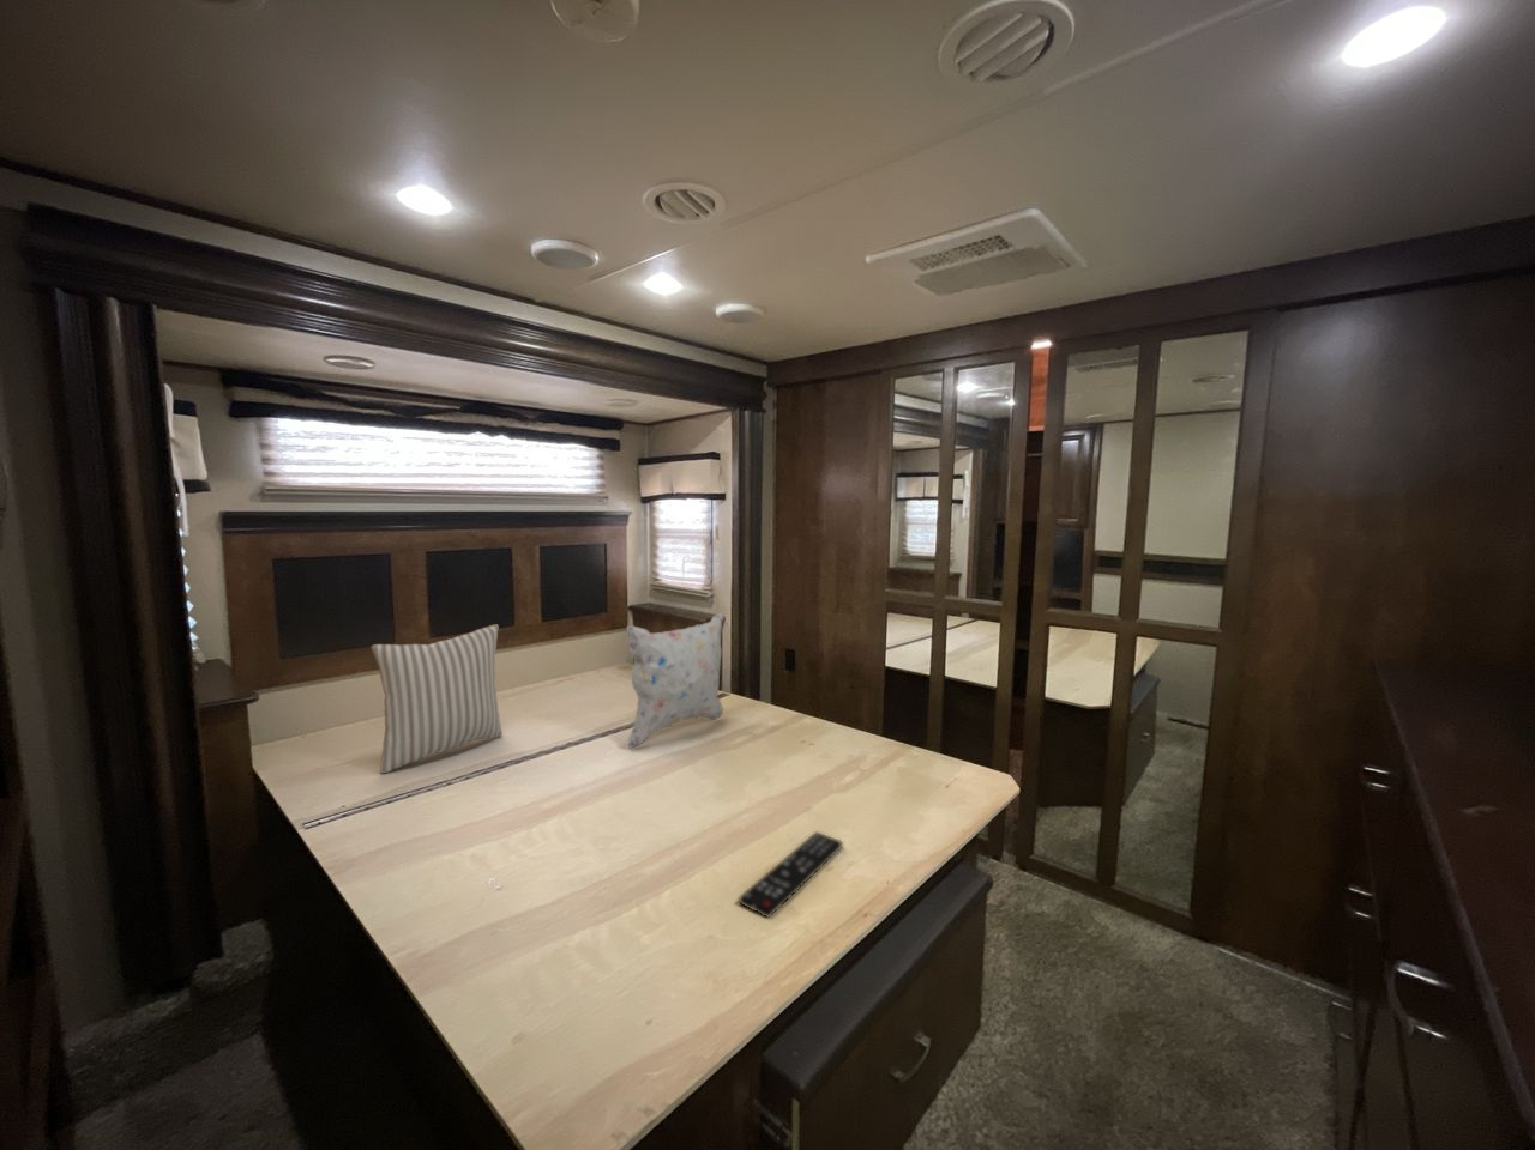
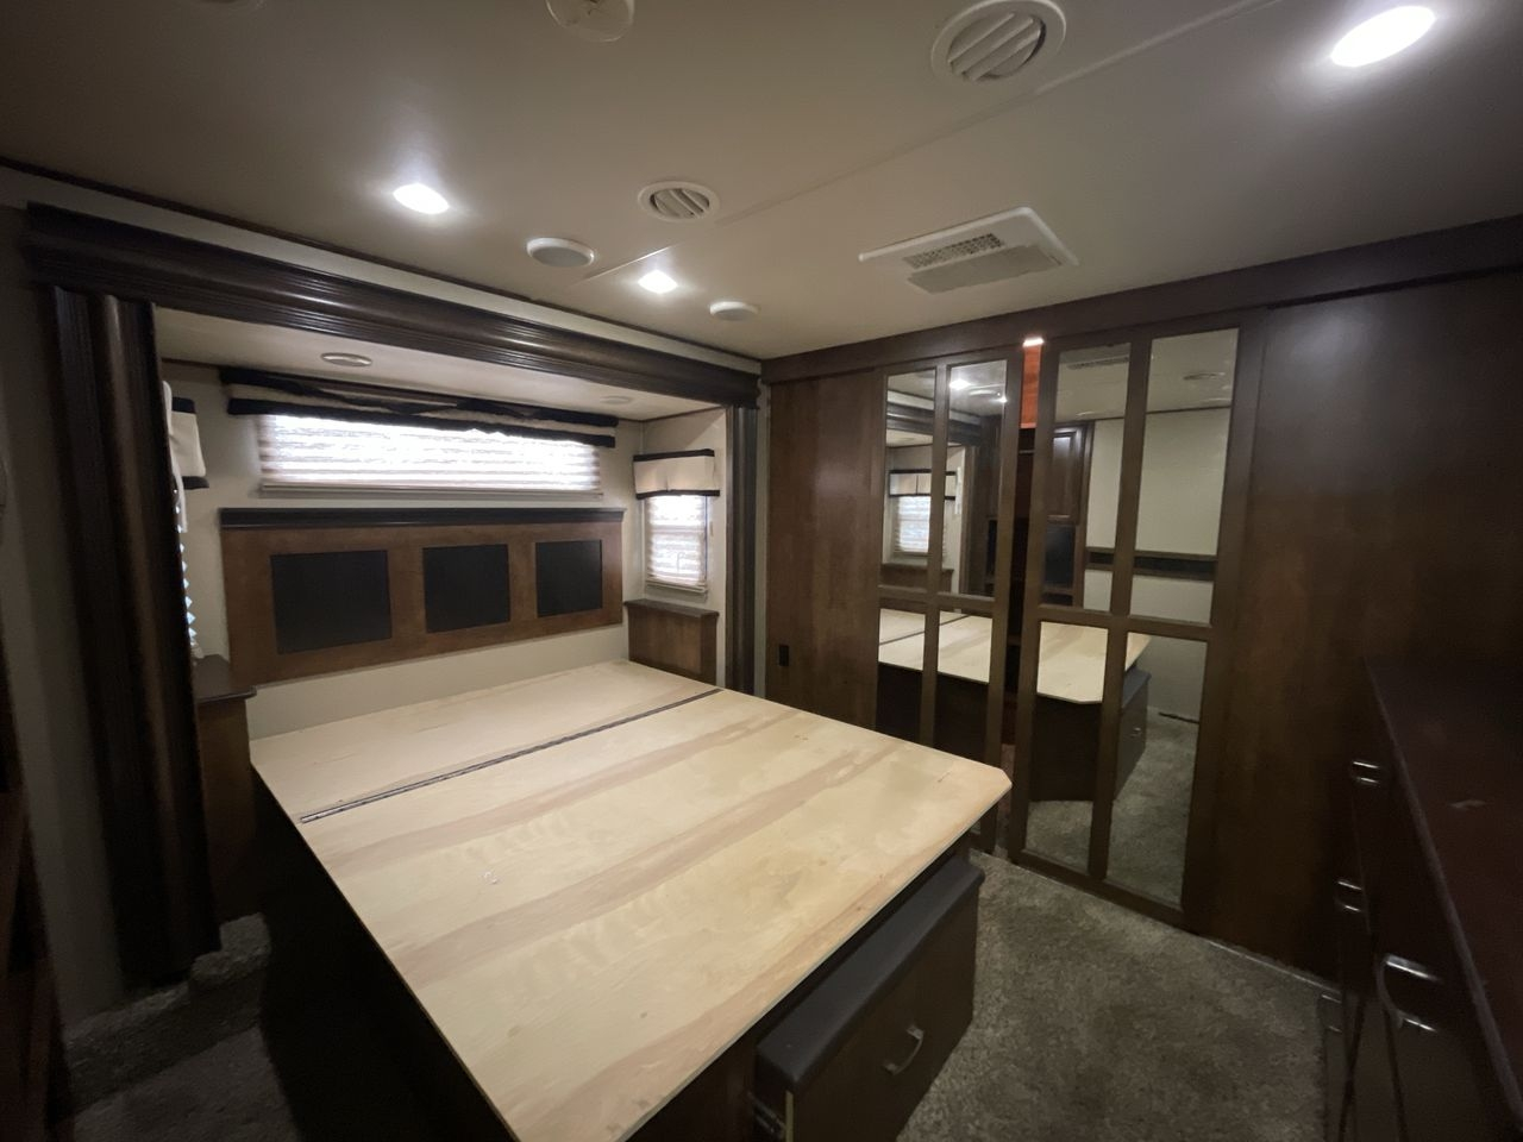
- remote control [737,830,845,919]
- decorative pillow [626,611,725,750]
- pillow [371,623,504,776]
